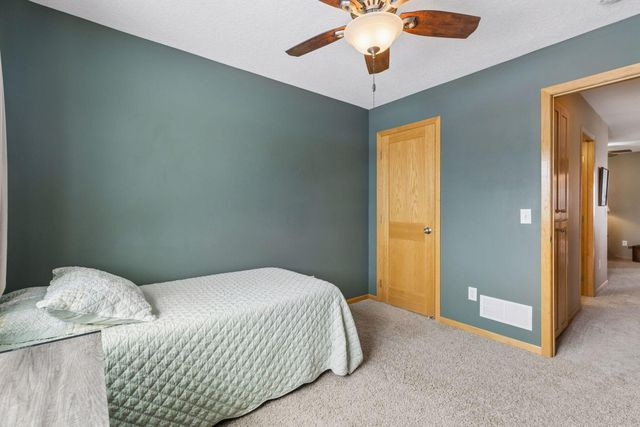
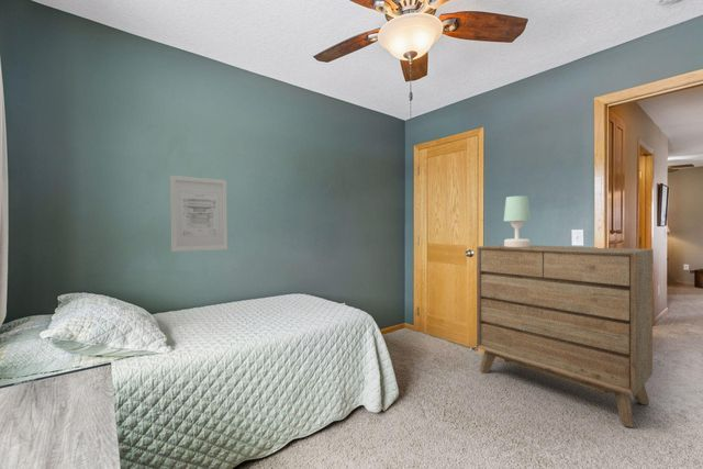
+ table lamp [503,196,532,247]
+ dresser [476,244,654,428]
+ wall art [169,175,228,253]
